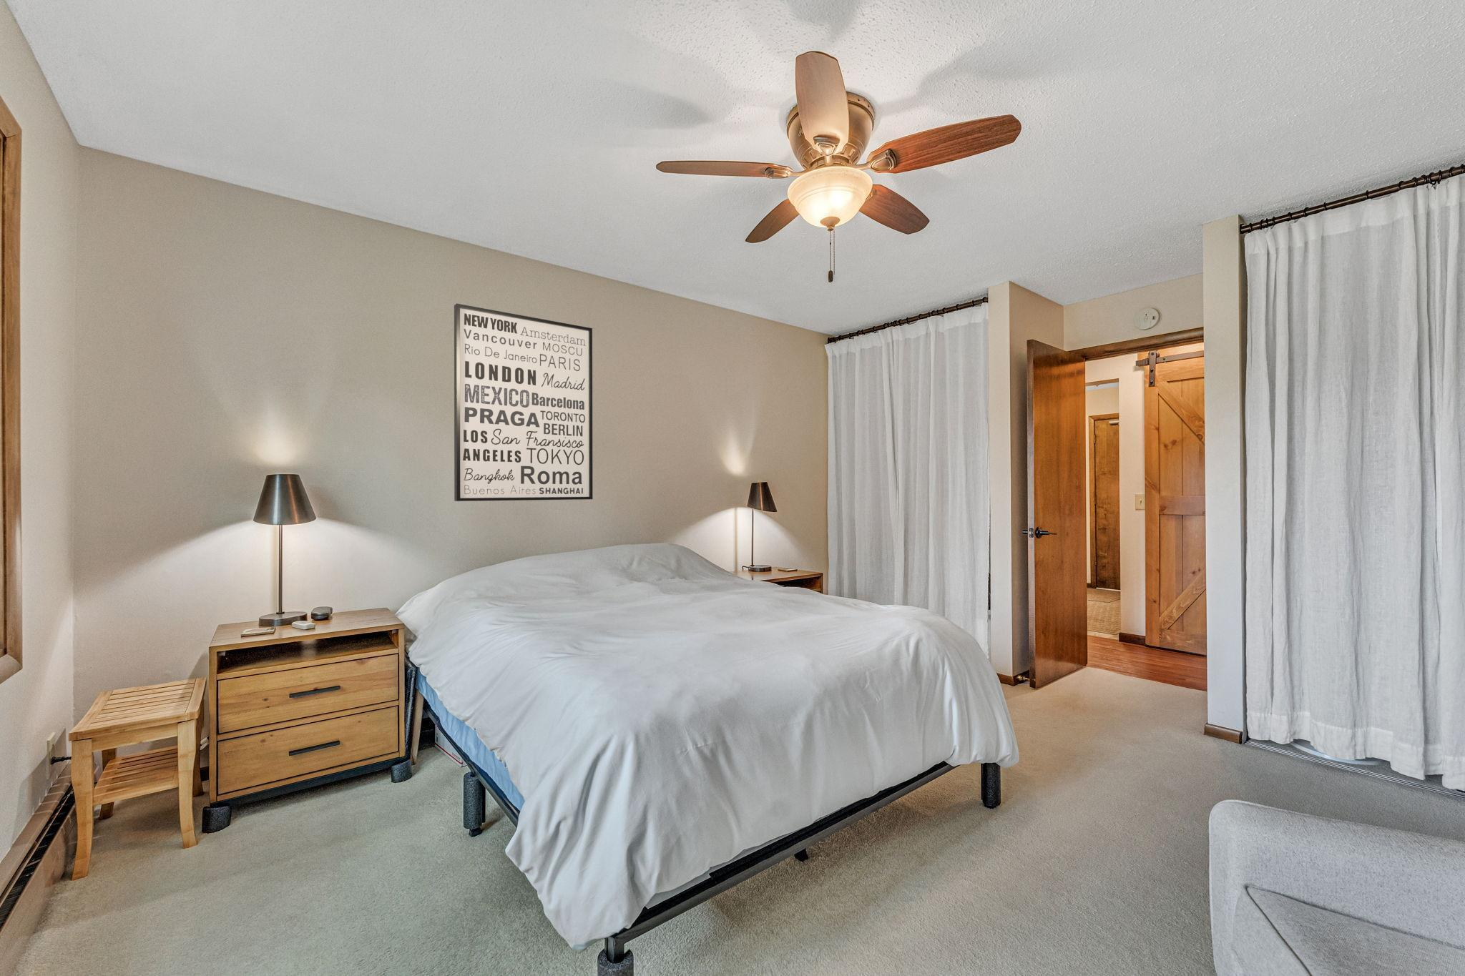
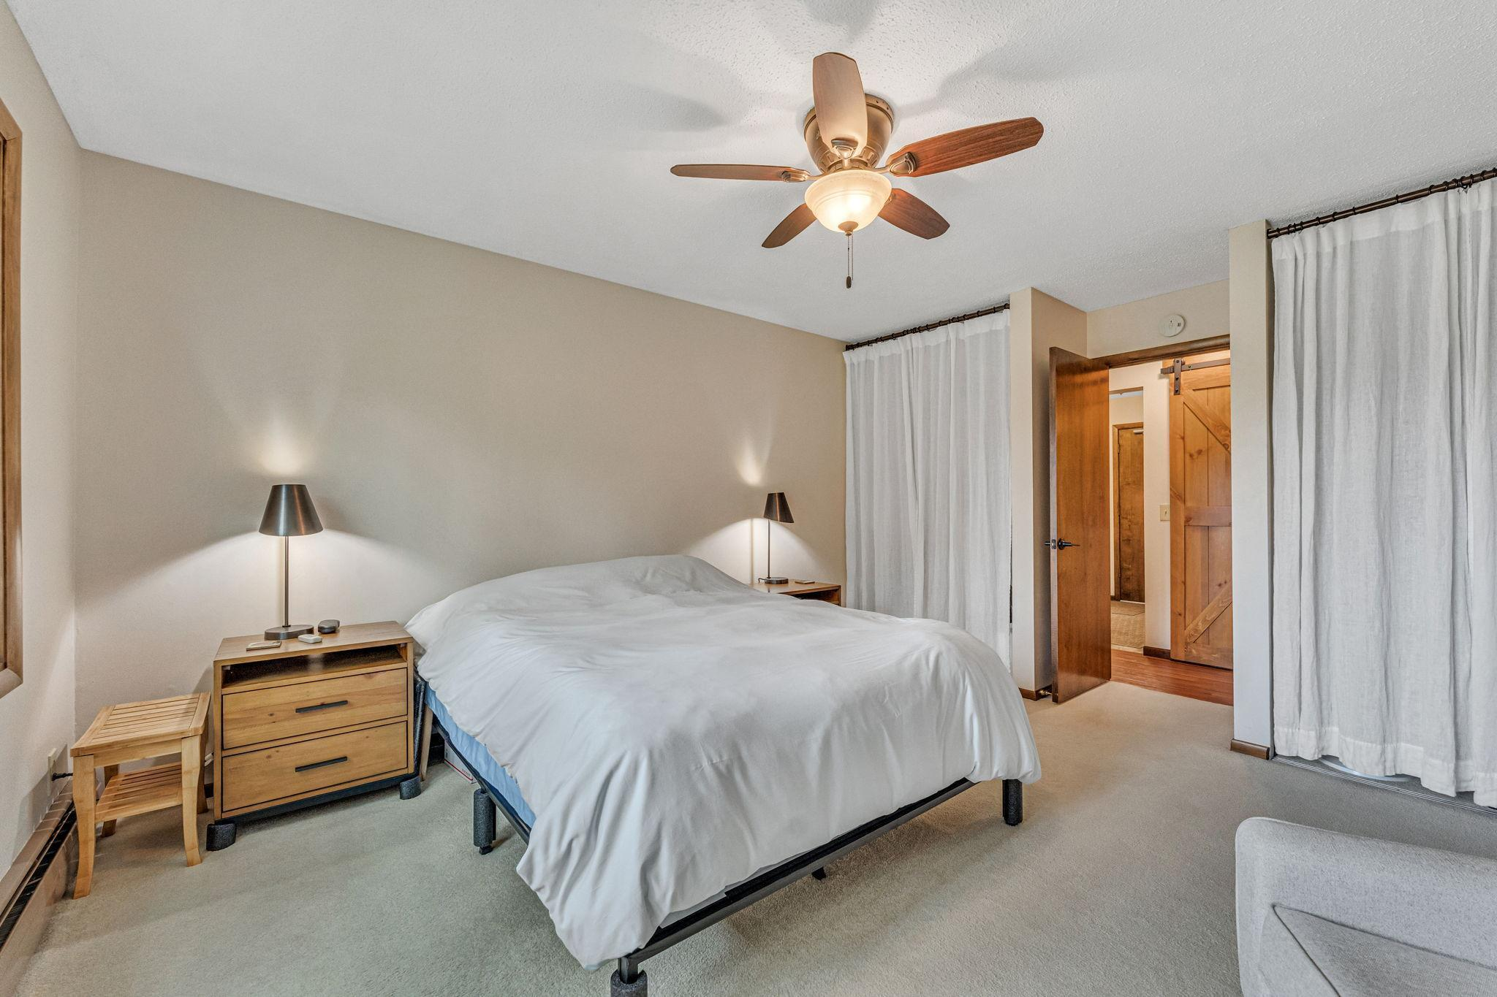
- wall art [453,303,594,502]
